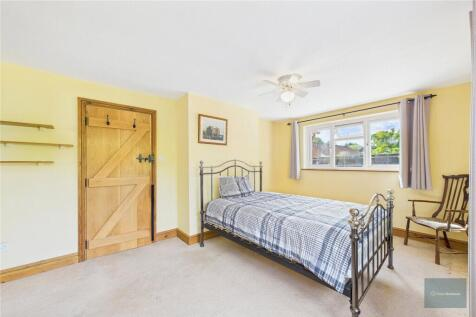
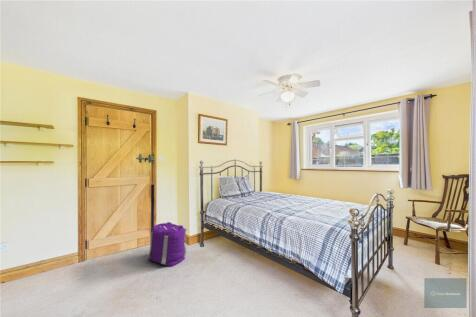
+ backpack [146,221,188,268]
